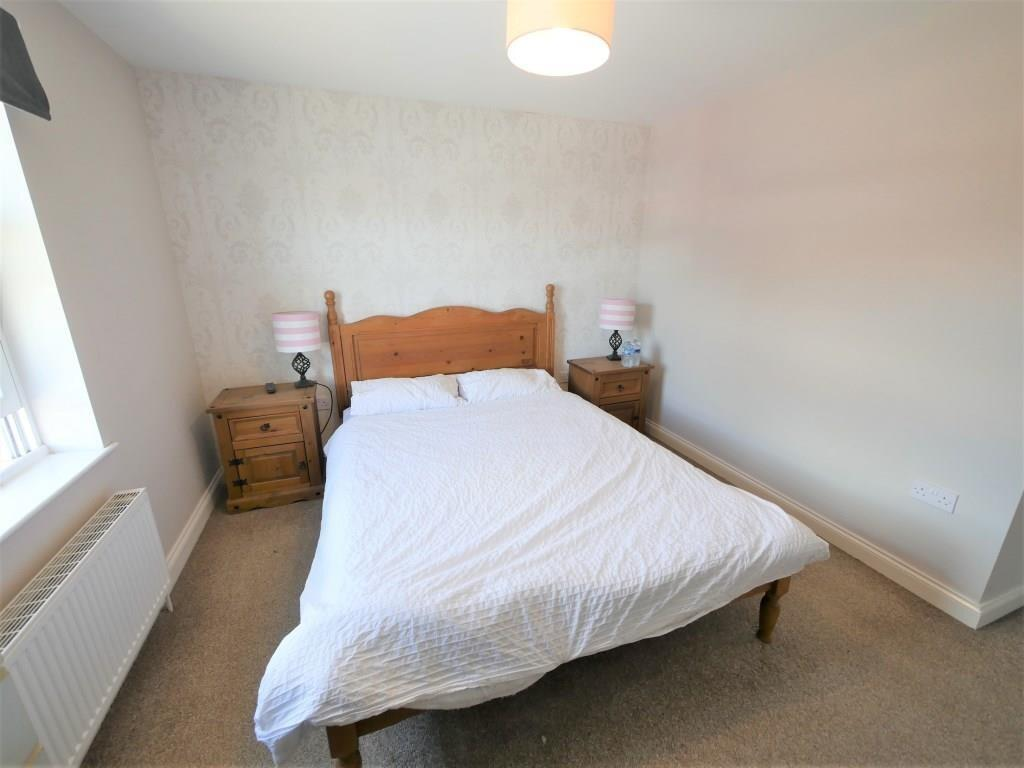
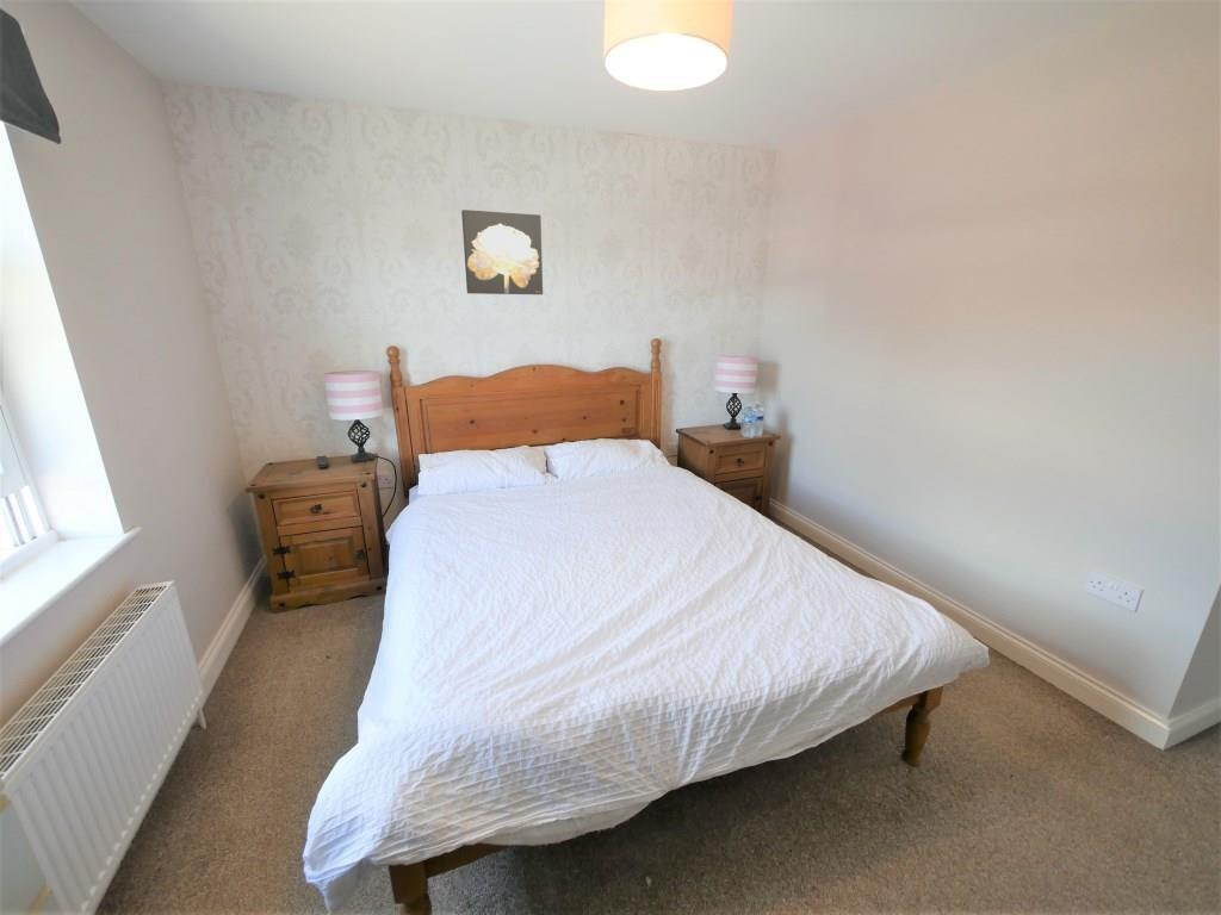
+ wall art [460,208,544,295]
